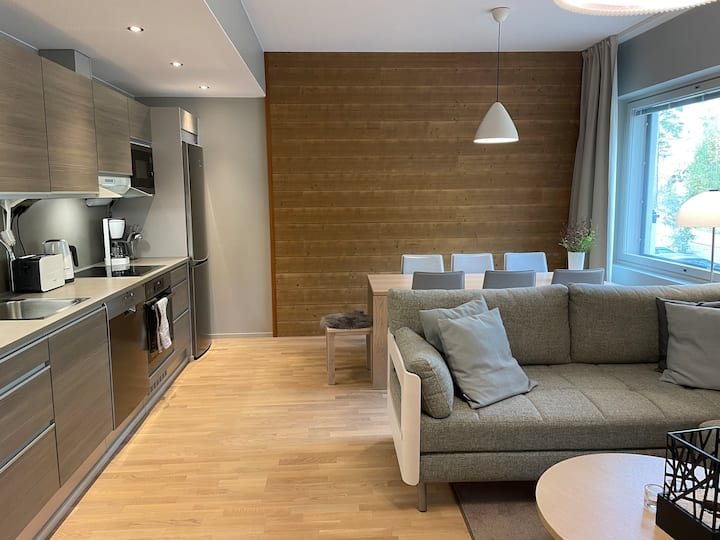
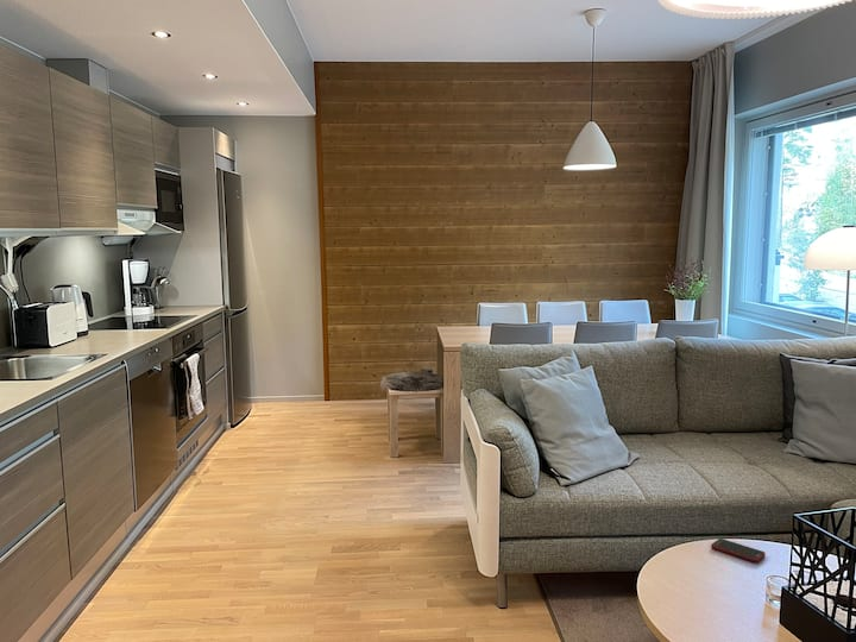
+ cell phone [710,537,767,564]
